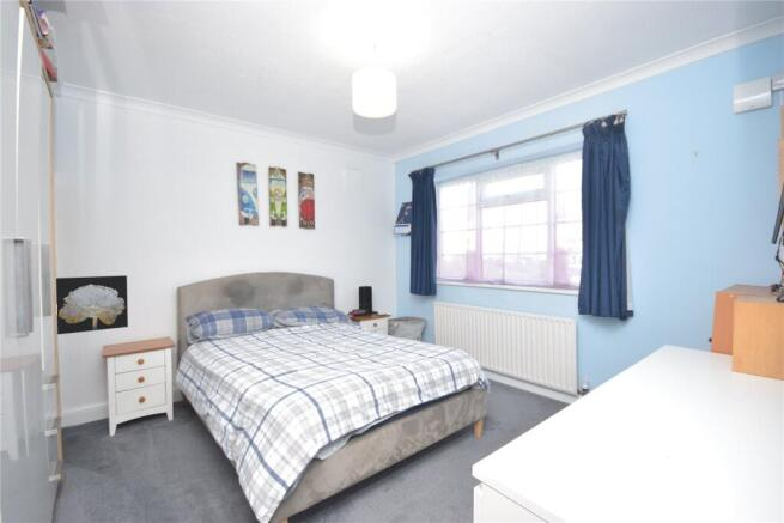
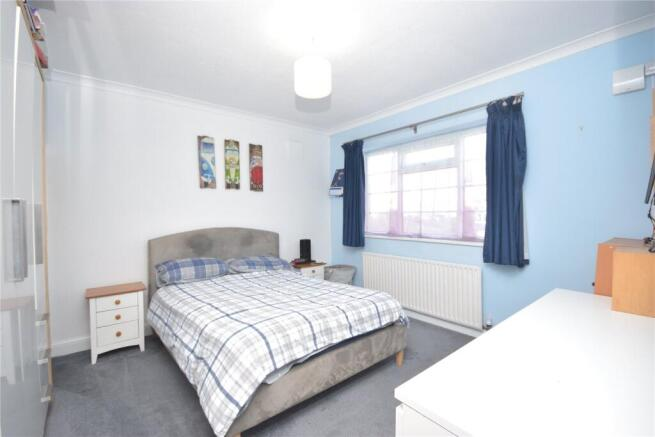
- wall art [55,274,129,335]
